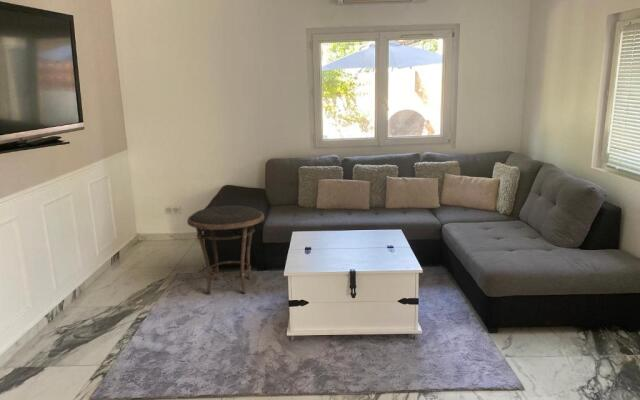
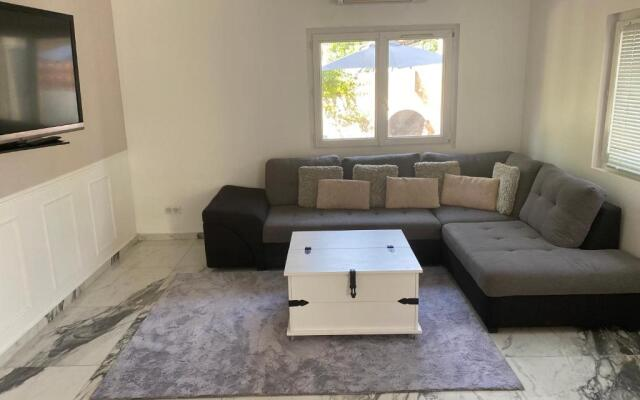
- side table [186,205,265,294]
